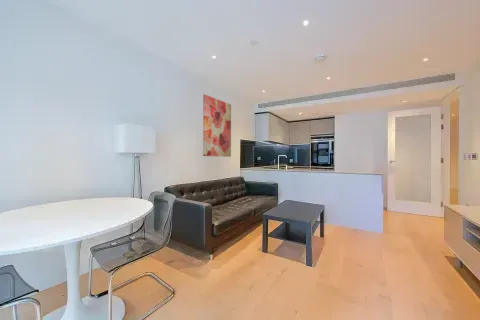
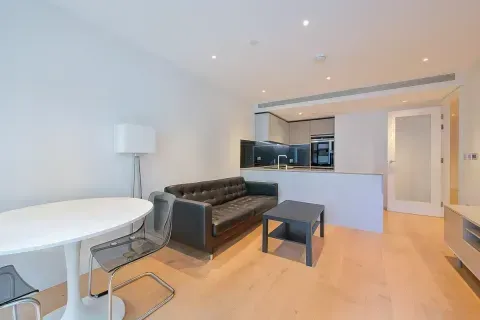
- wall art [202,93,232,158]
